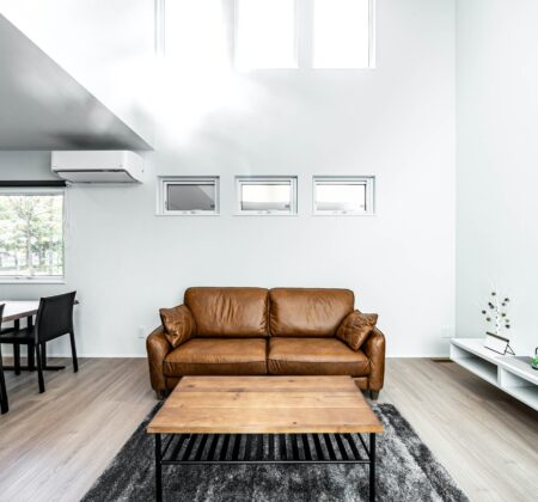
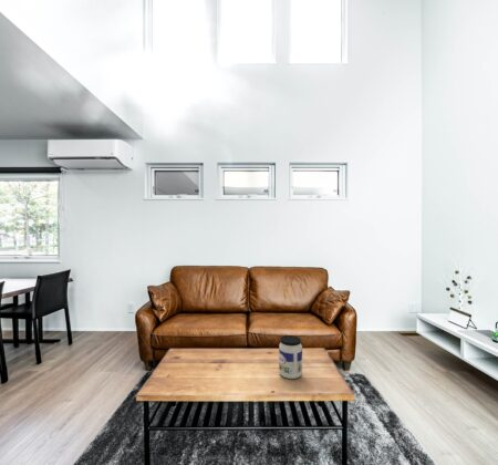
+ jar [278,334,303,380]
